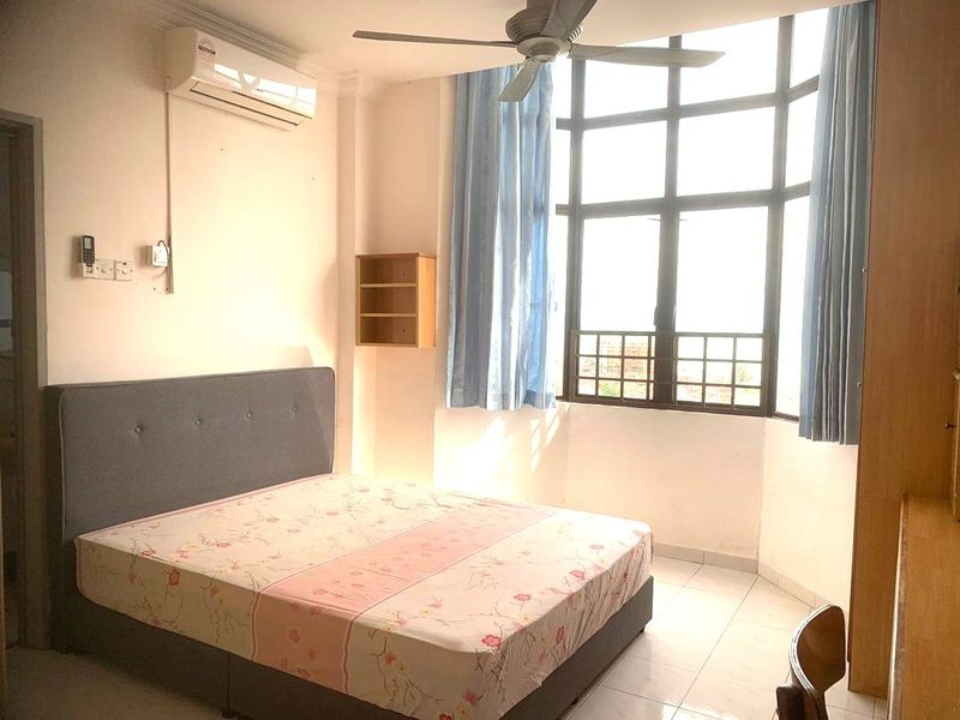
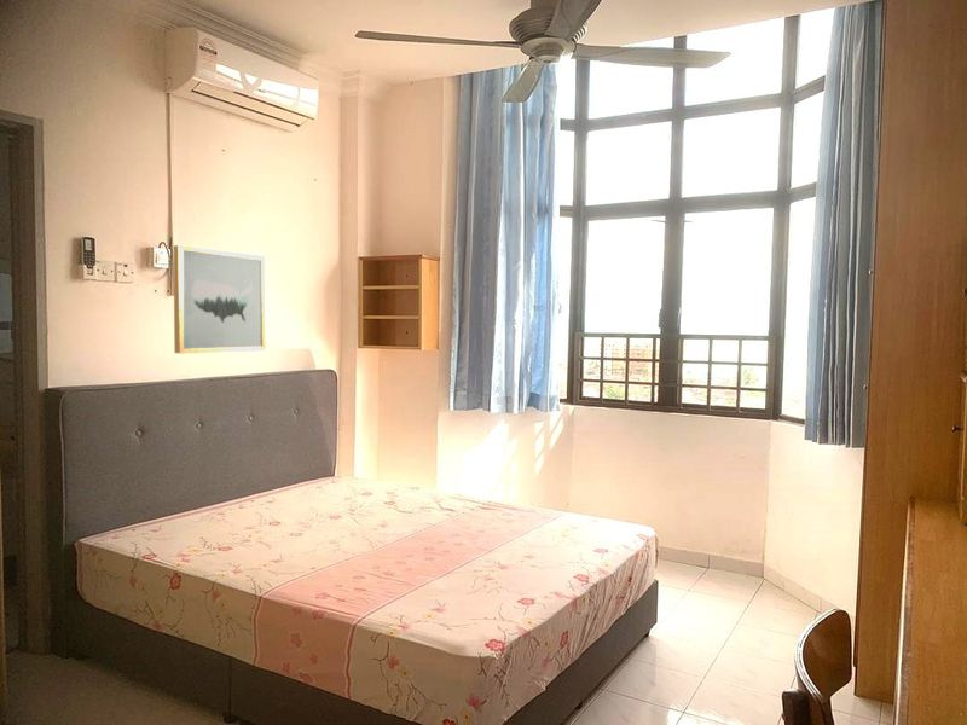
+ wall art [173,244,266,354]
